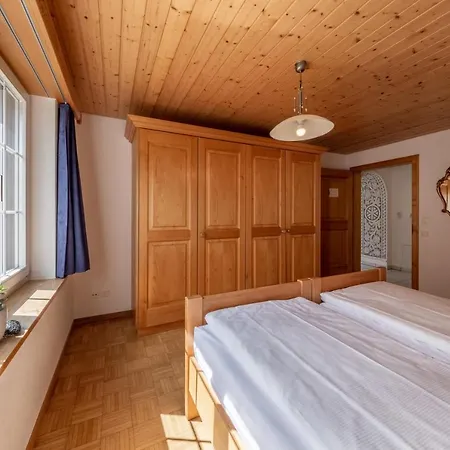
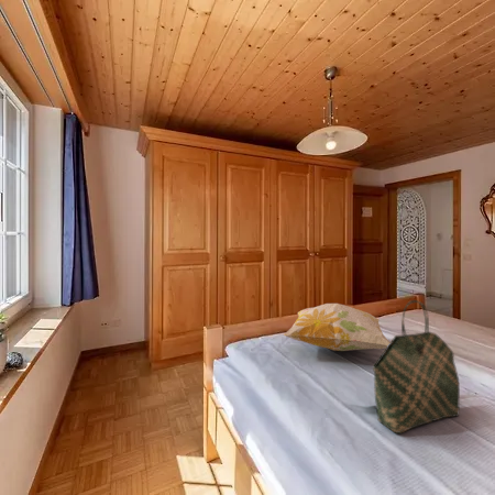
+ tote bag [372,299,461,435]
+ decorative pillow [283,302,391,352]
